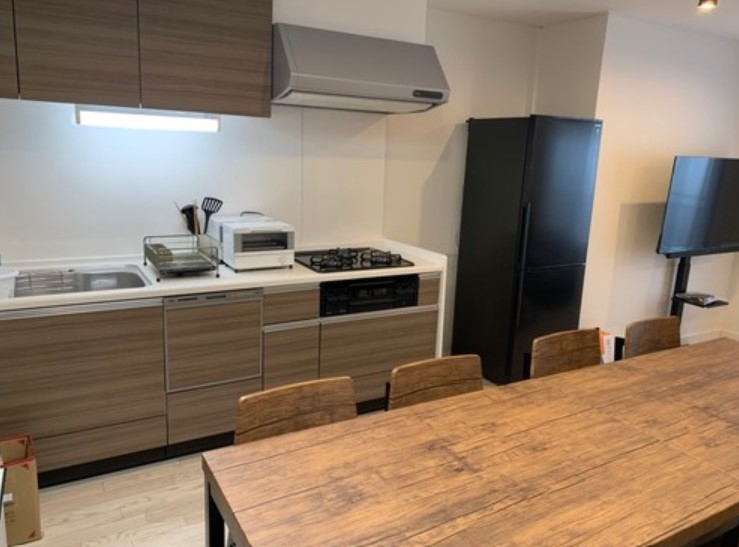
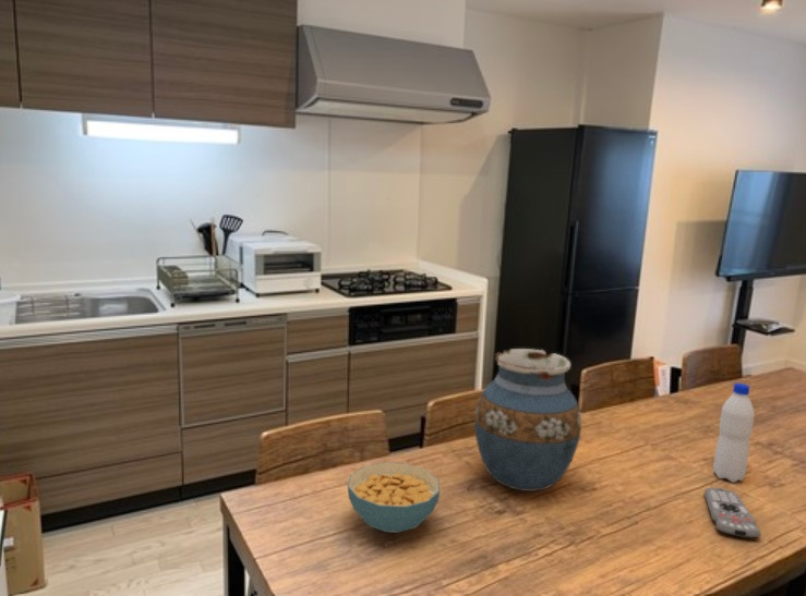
+ vase [473,348,582,492]
+ cereal bowl [347,461,441,534]
+ water bottle [712,382,756,484]
+ remote control [703,487,762,539]
